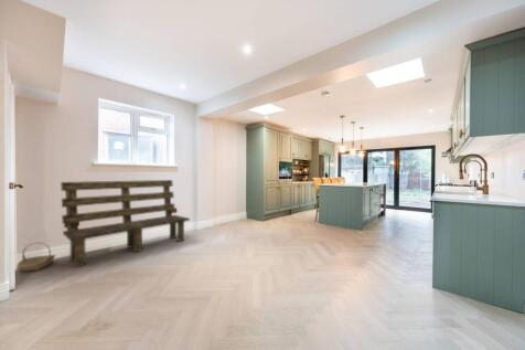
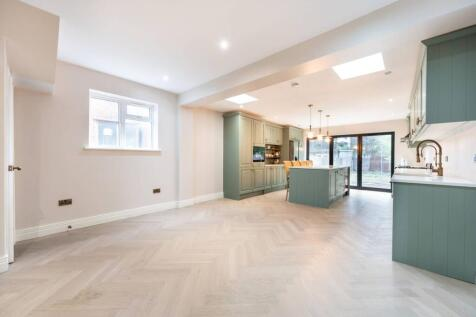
- bench [60,179,191,268]
- basket [15,242,56,273]
